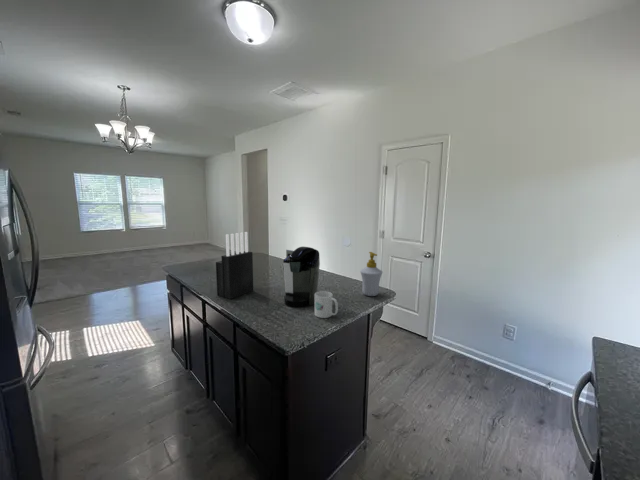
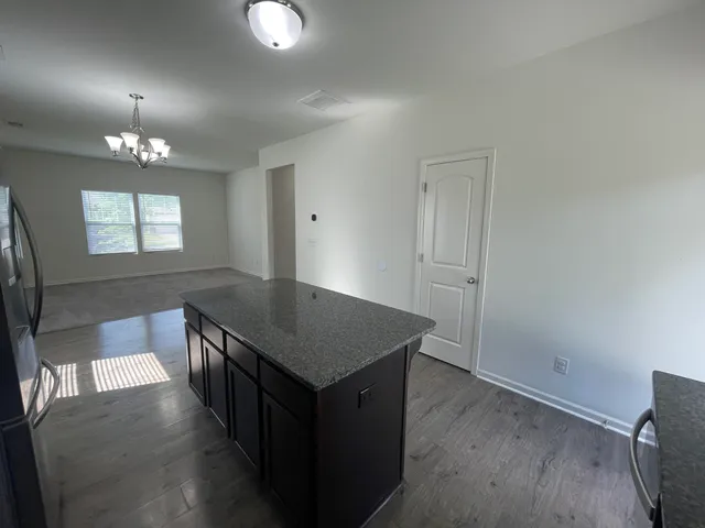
- soap bottle [359,251,383,297]
- mug [314,290,339,319]
- knife block [215,231,254,300]
- coffee maker [282,246,321,308]
